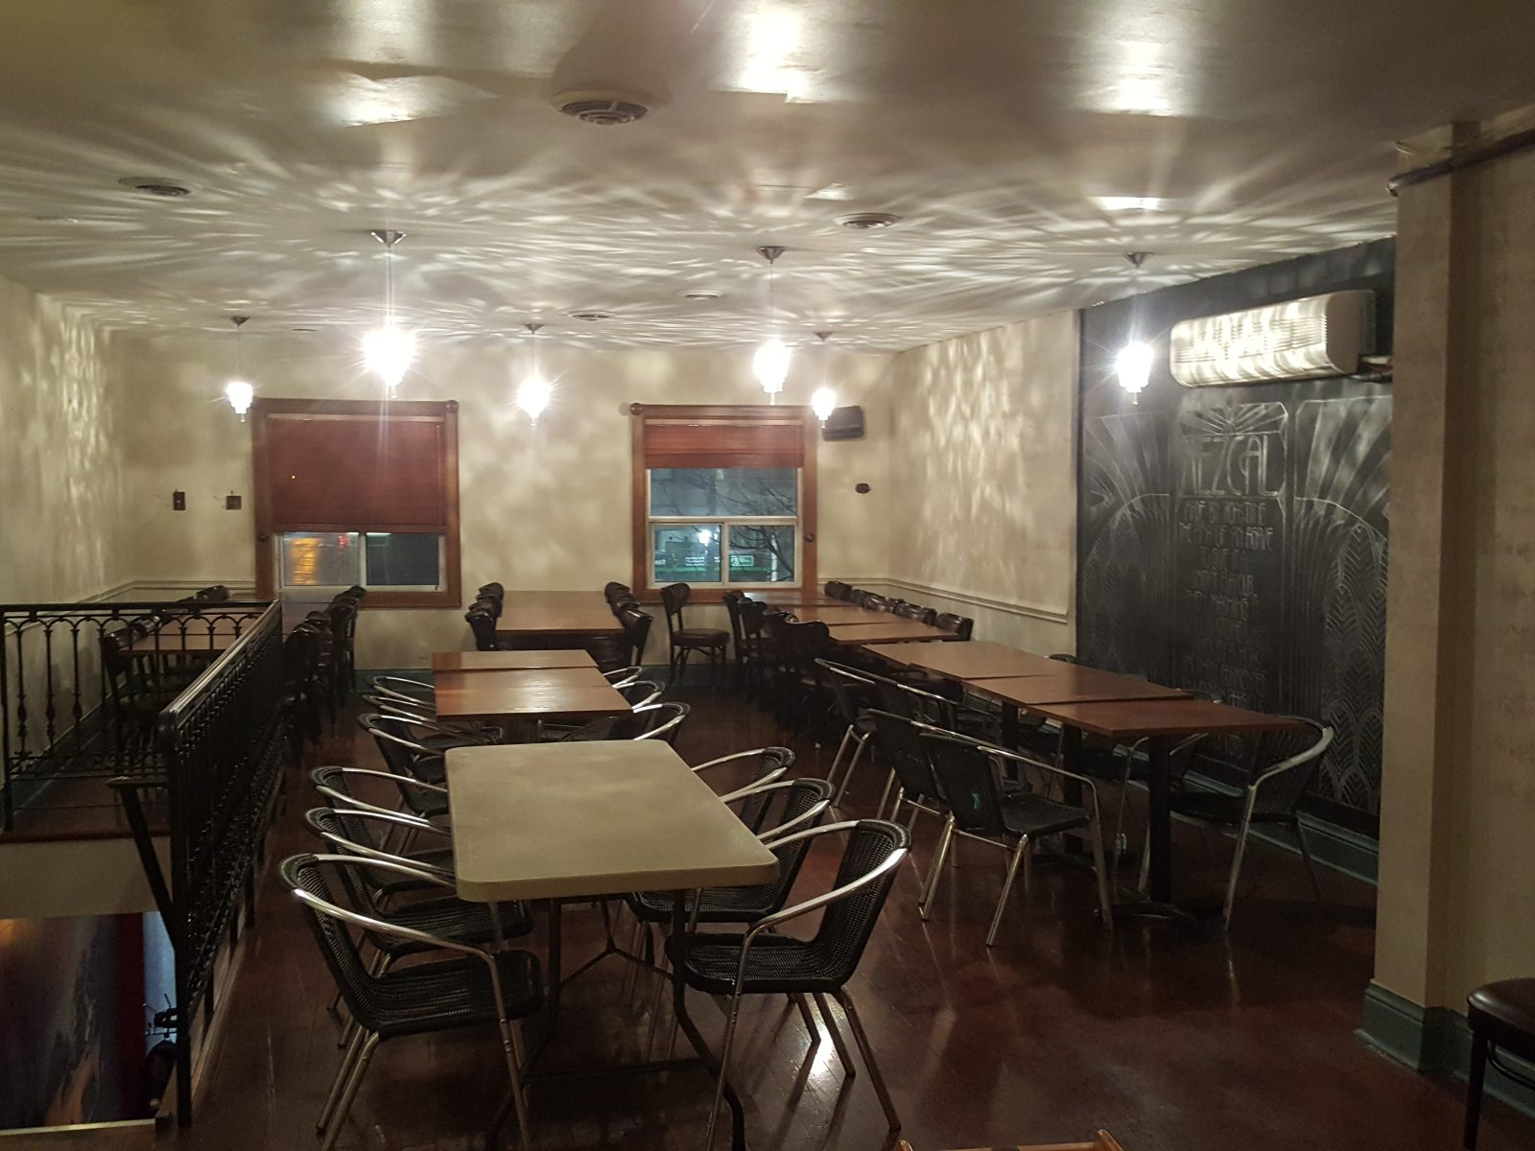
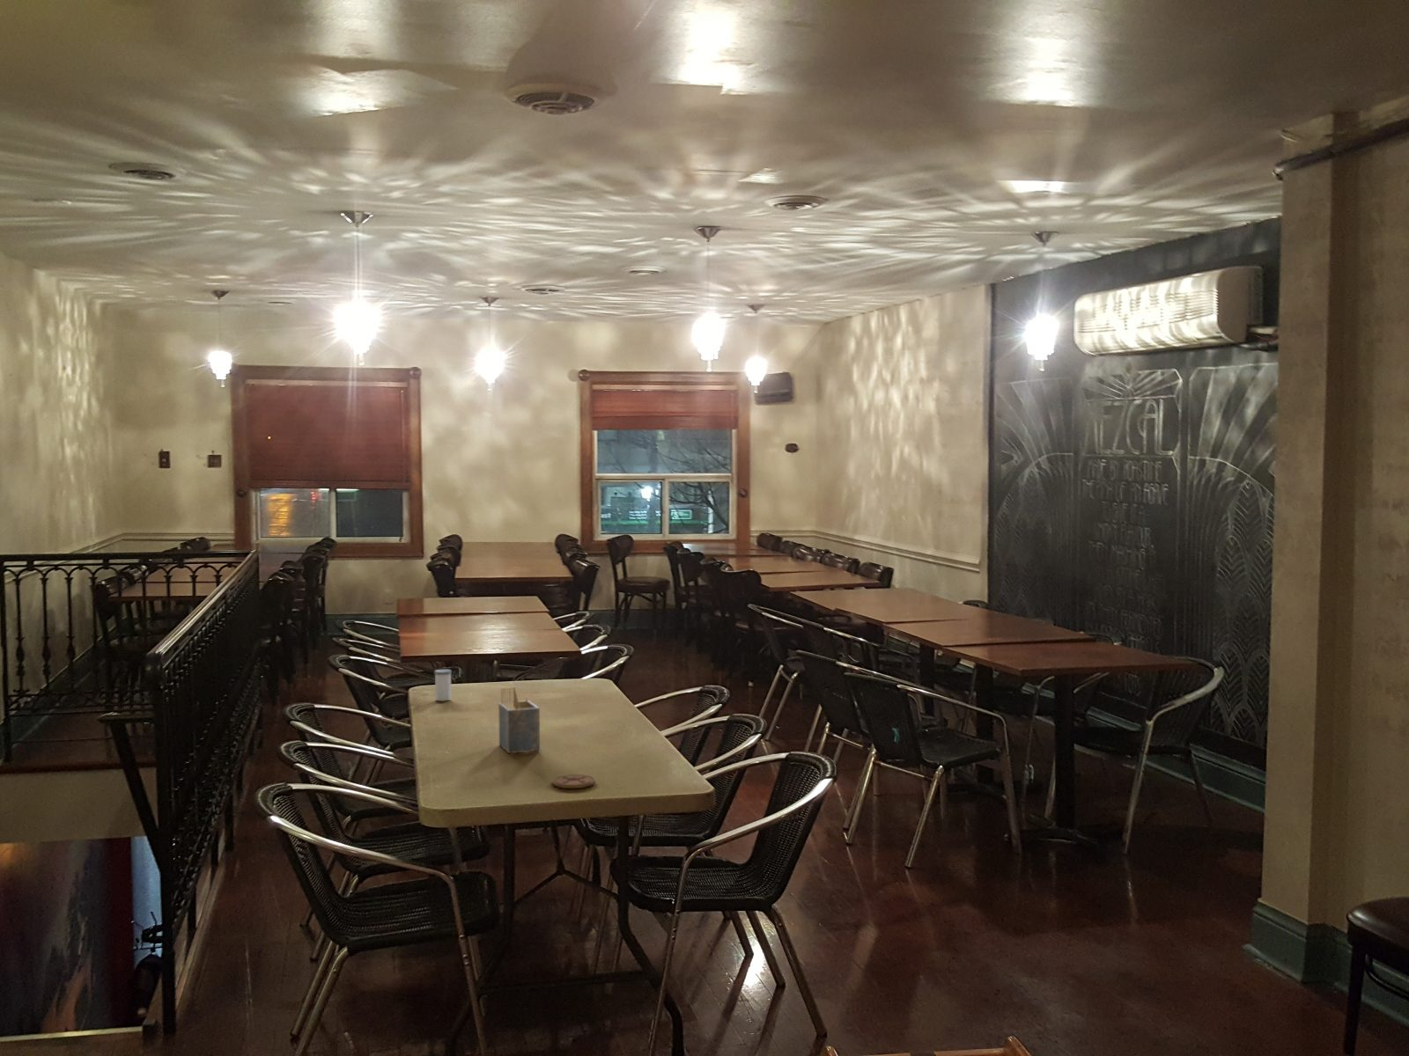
+ salt shaker [434,669,453,702]
+ napkin holder [497,687,540,754]
+ coaster [551,773,596,790]
